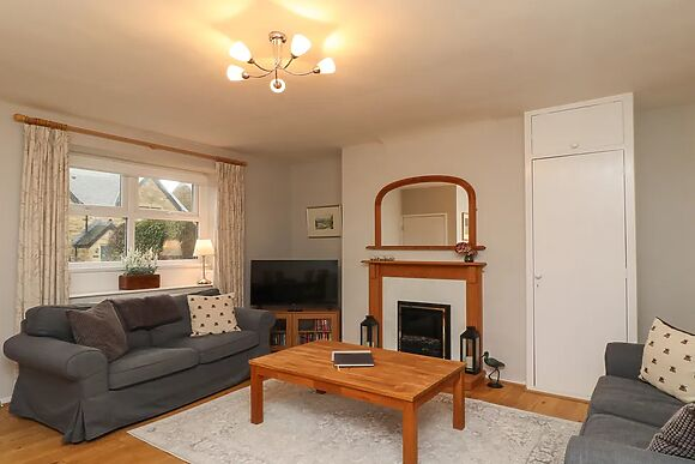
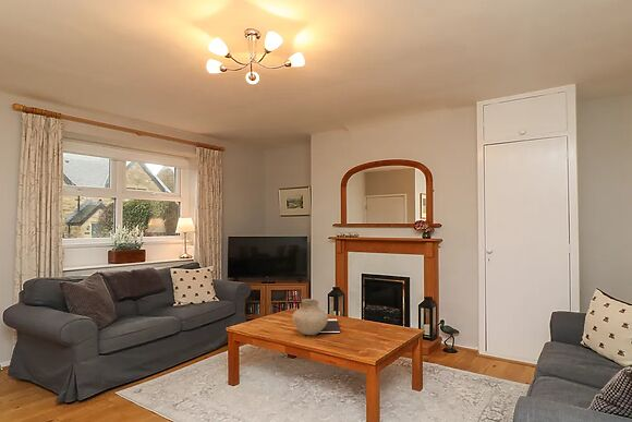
+ vase [291,298,329,336]
